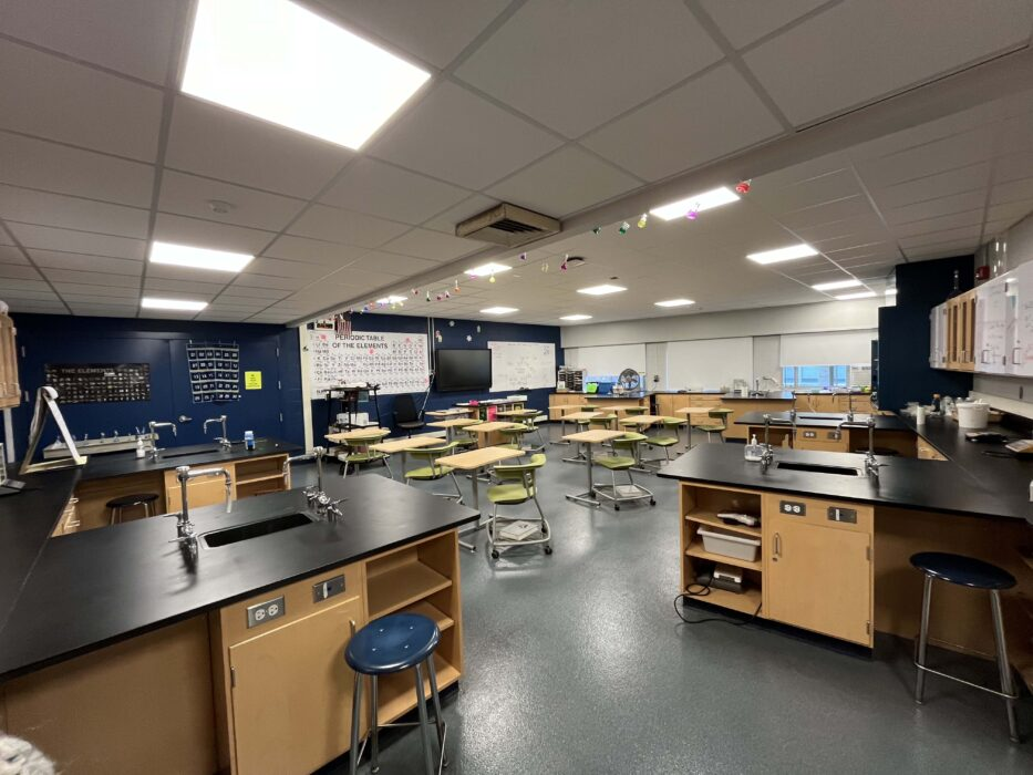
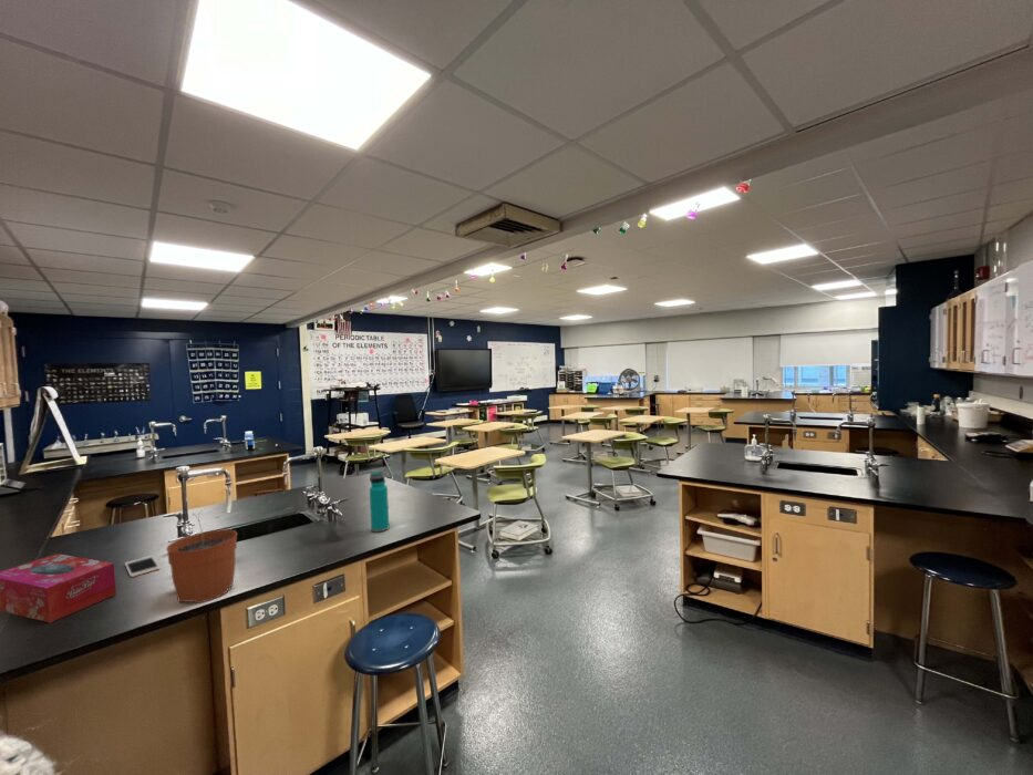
+ tissue box [0,552,117,623]
+ water bottle [369,471,390,534]
+ plant pot [165,509,238,604]
+ cell phone [124,555,161,578]
